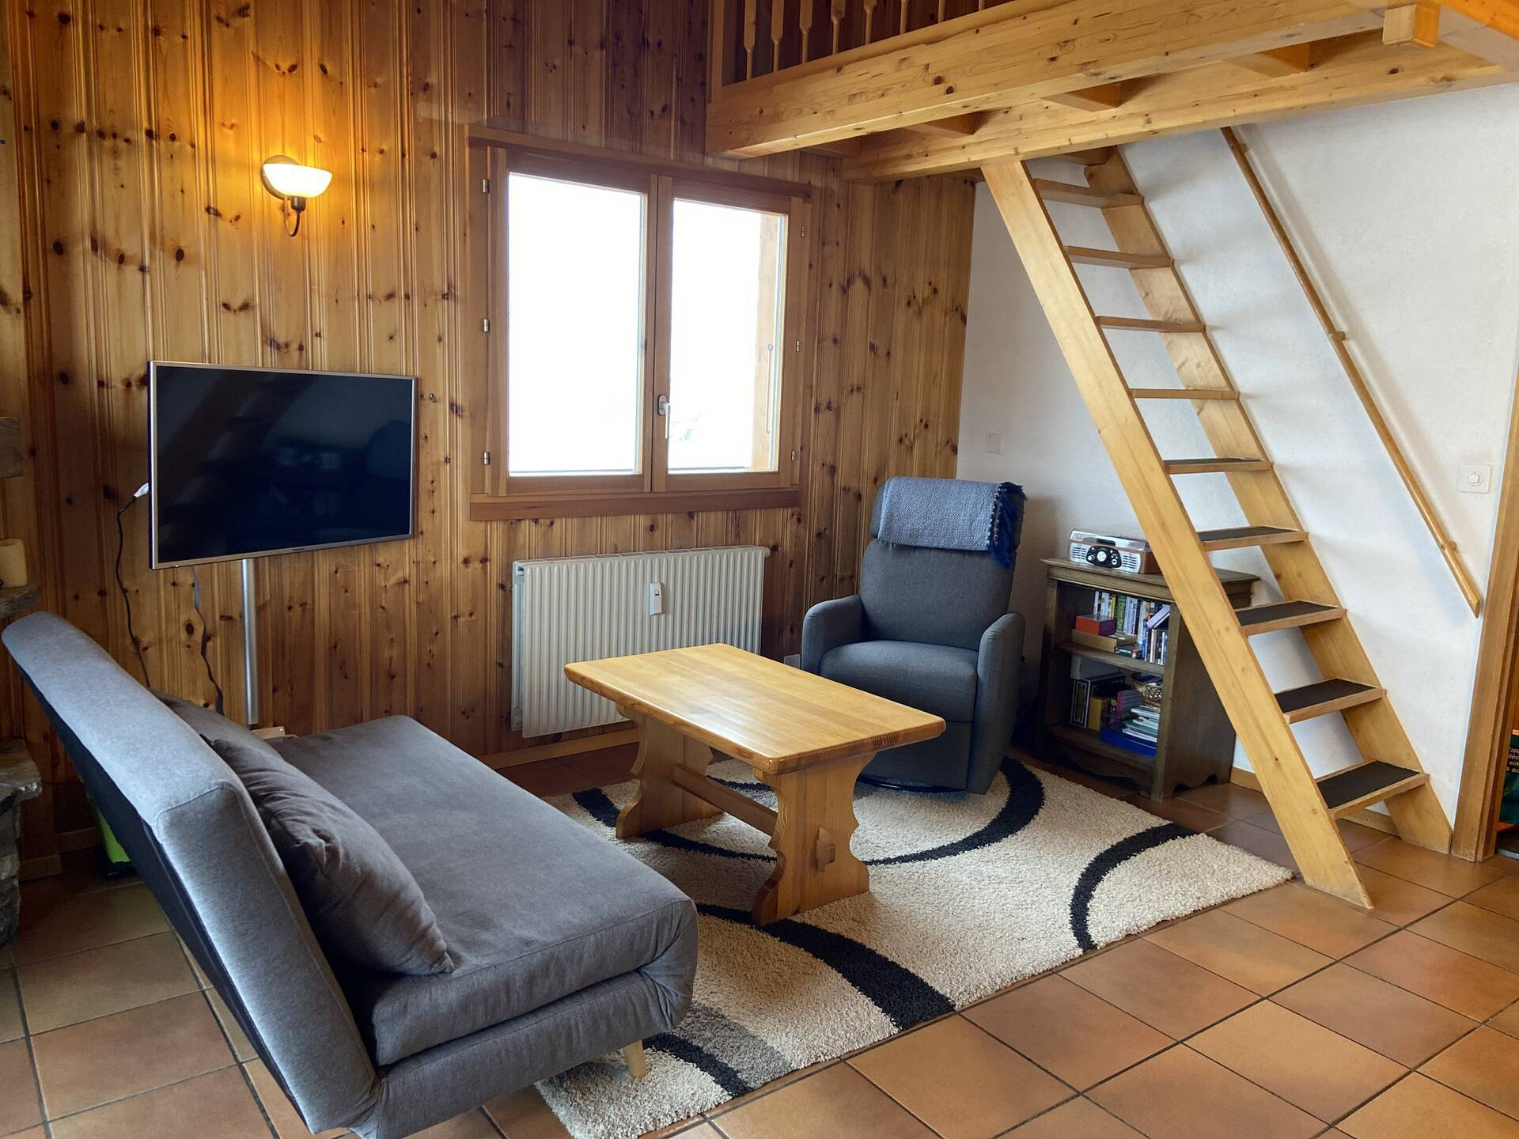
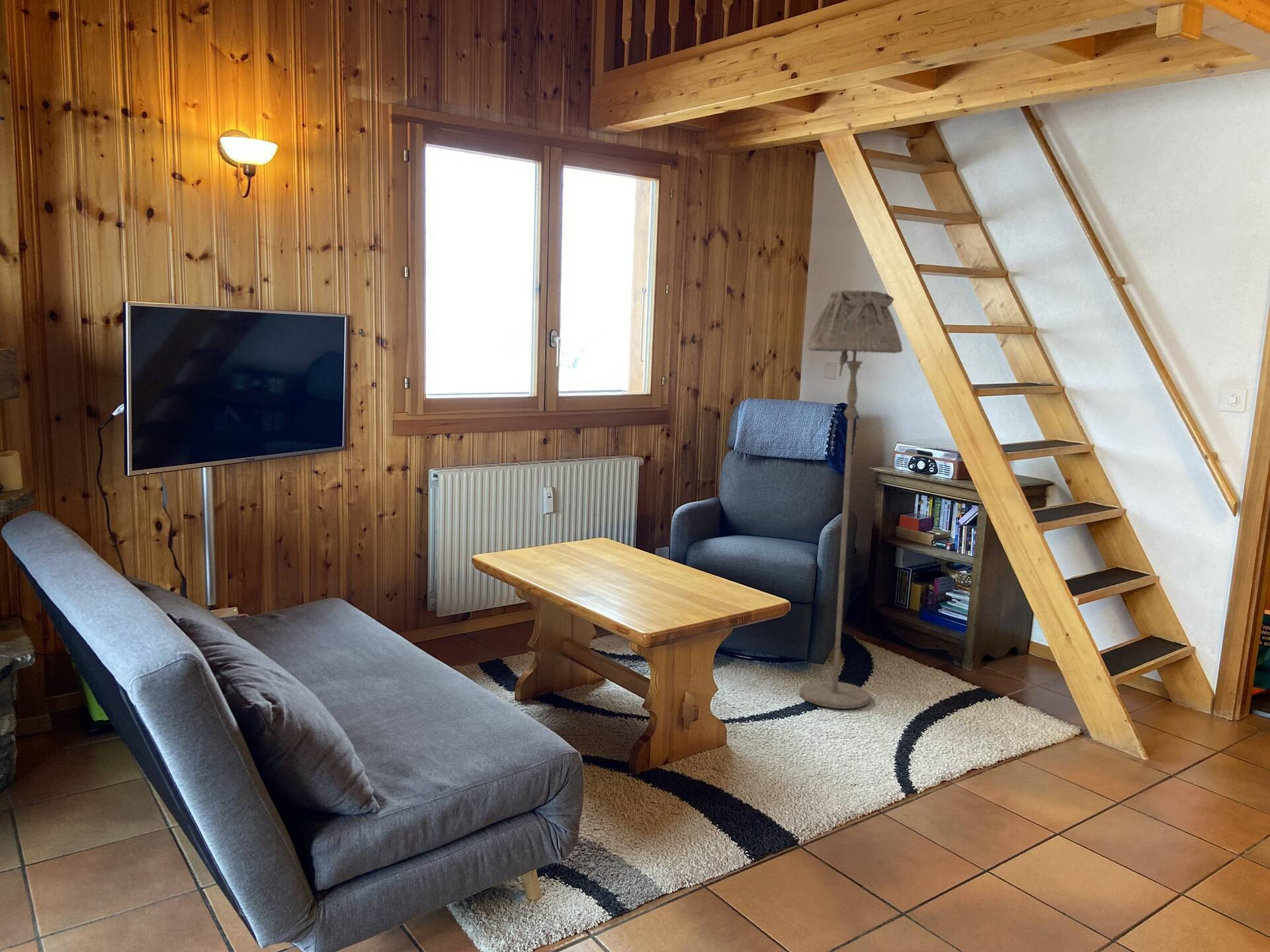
+ floor lamp [799,290,904,709]
